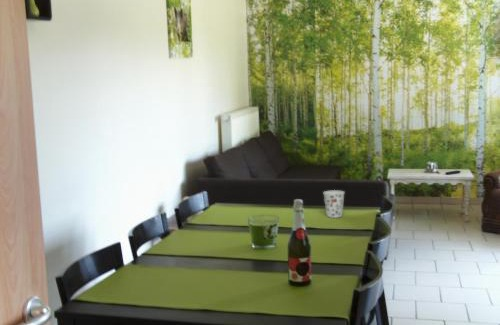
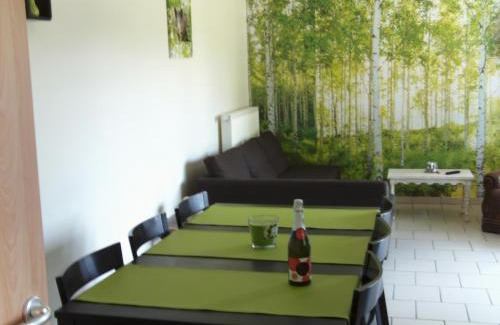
- cup [322,189,346,219]
